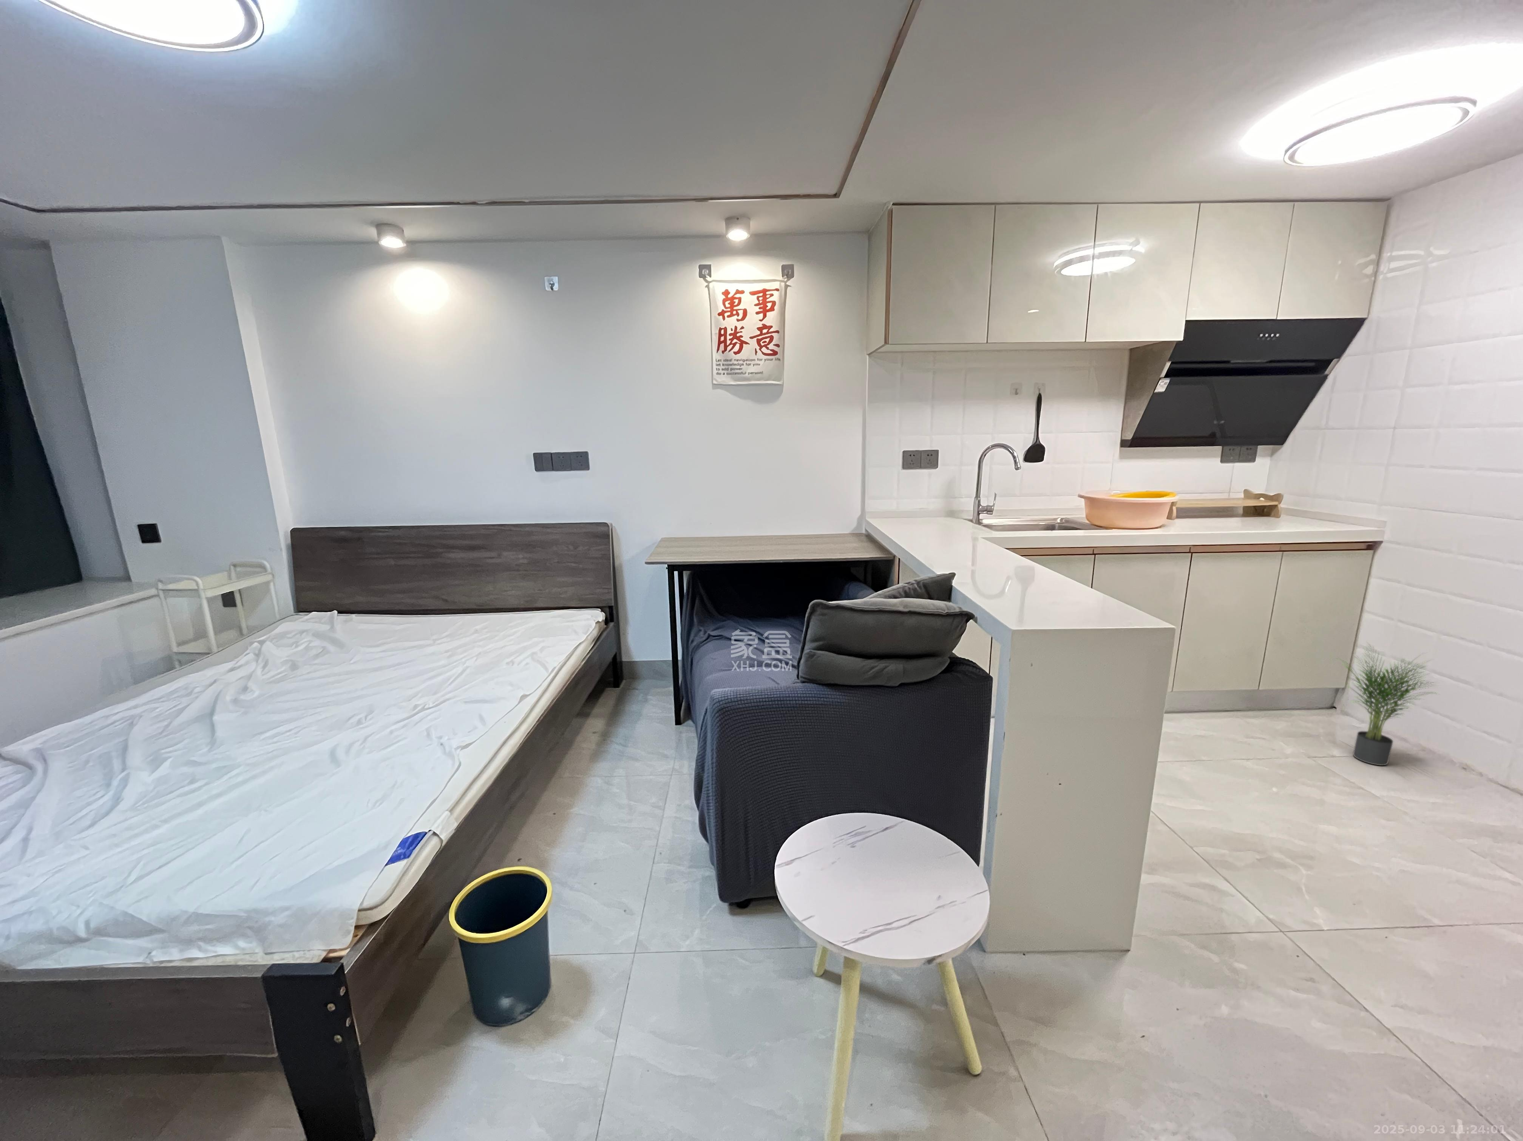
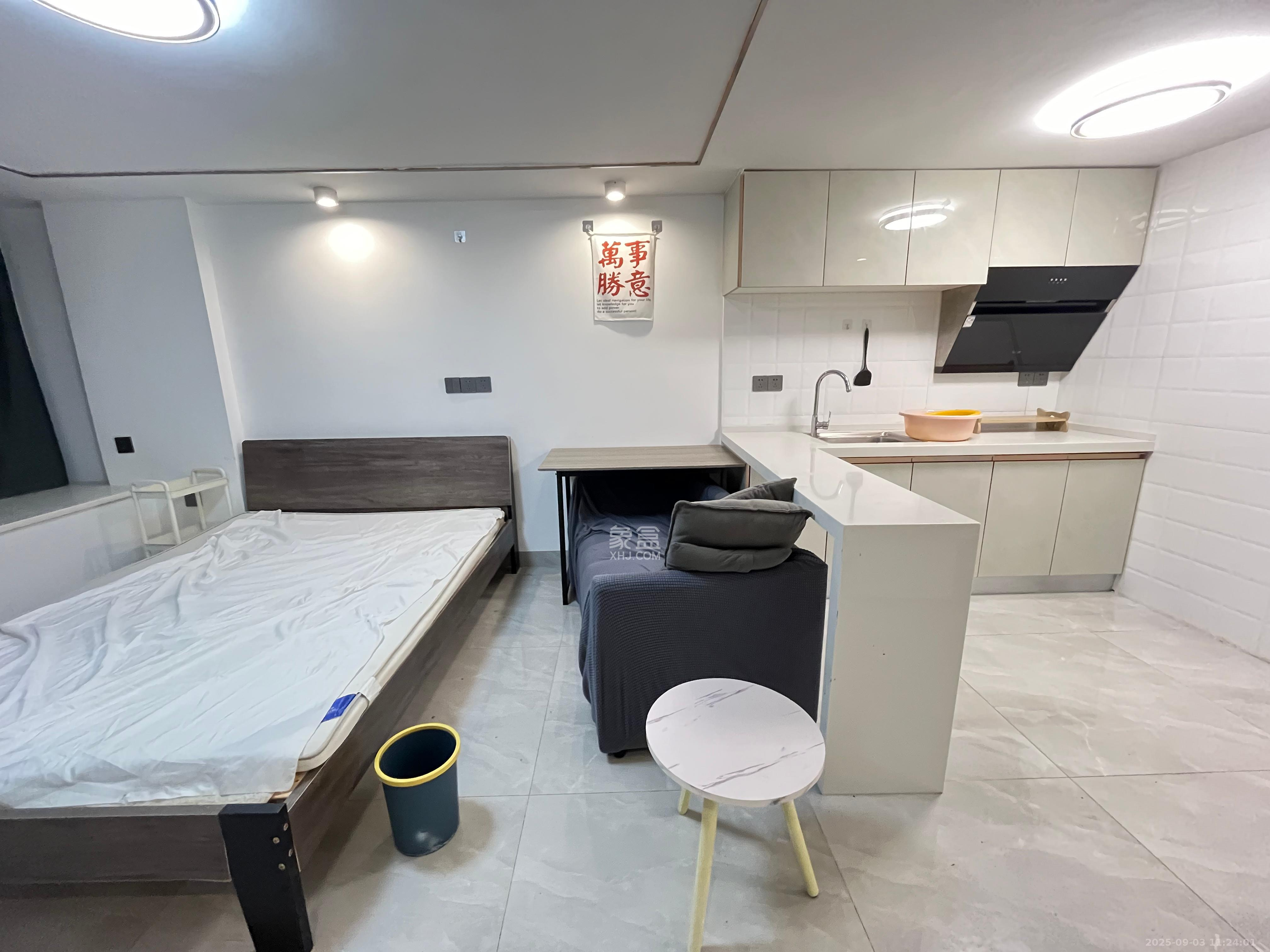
- potted plant [1334,641,1440,766]
